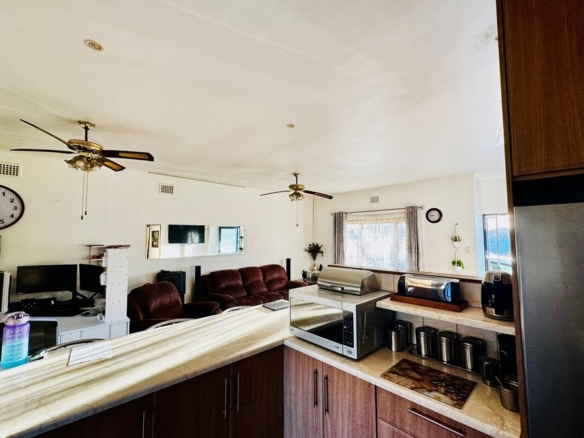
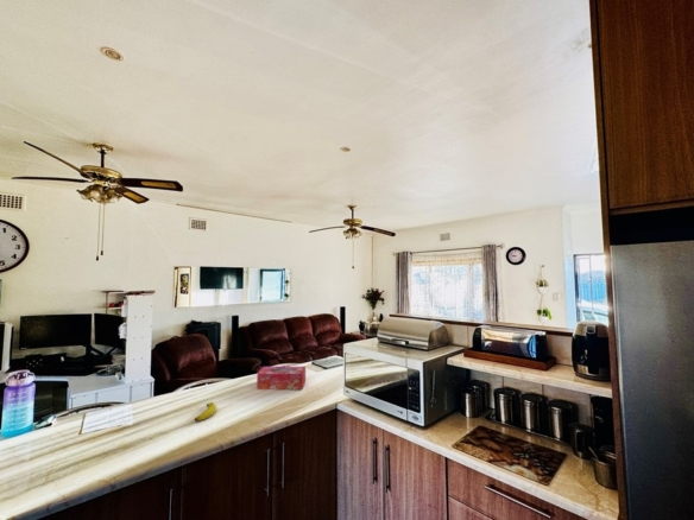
+ banana [194,401,217,423]
+ tissue box [255,366,307,391]
